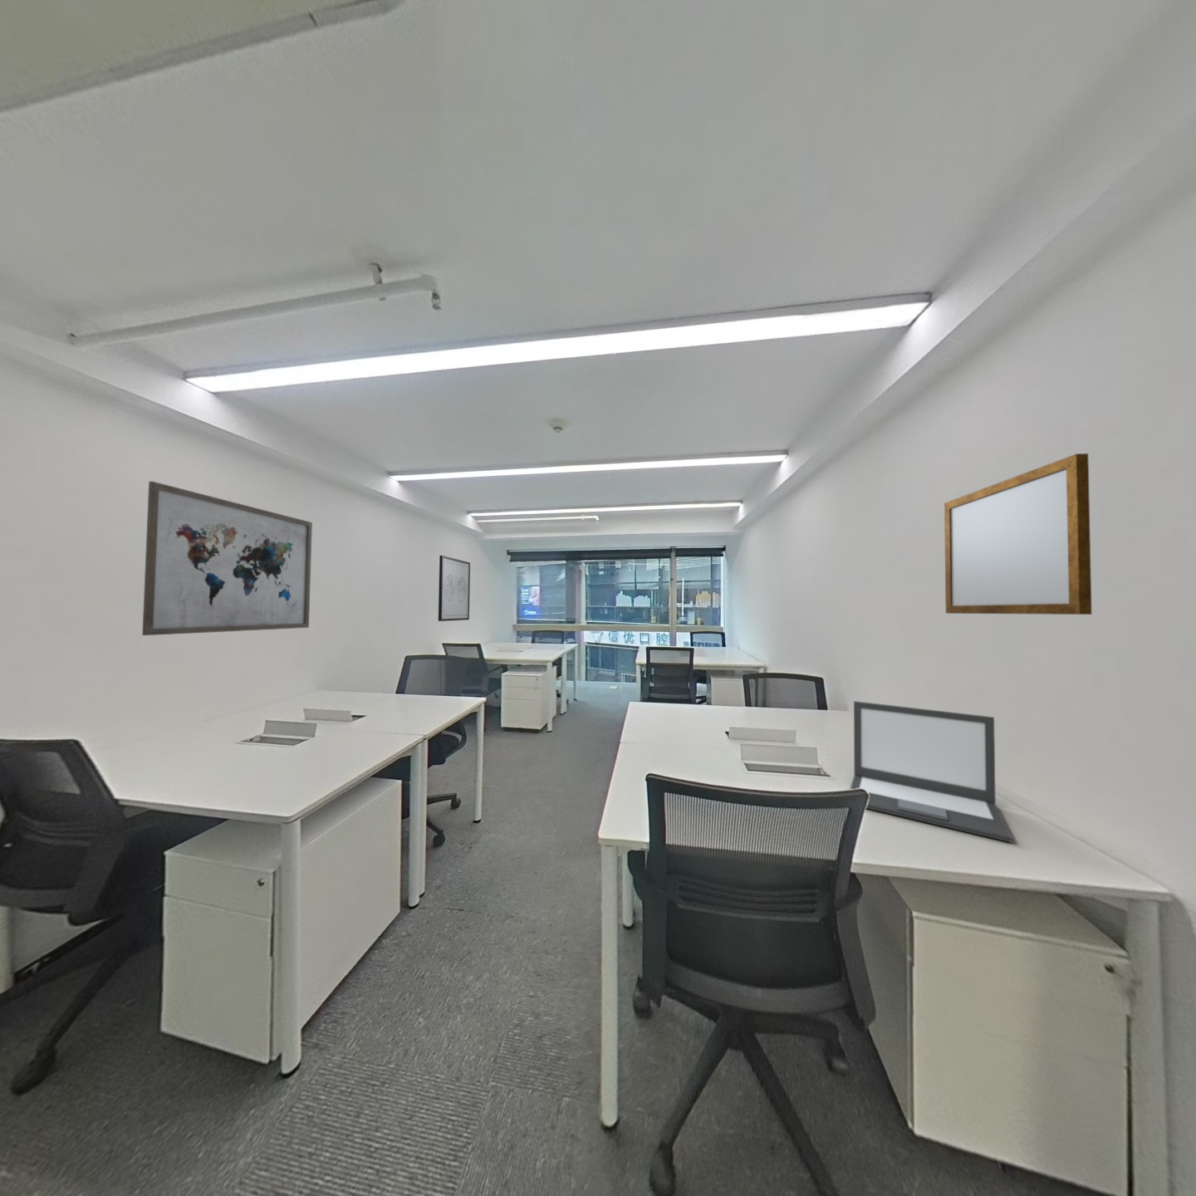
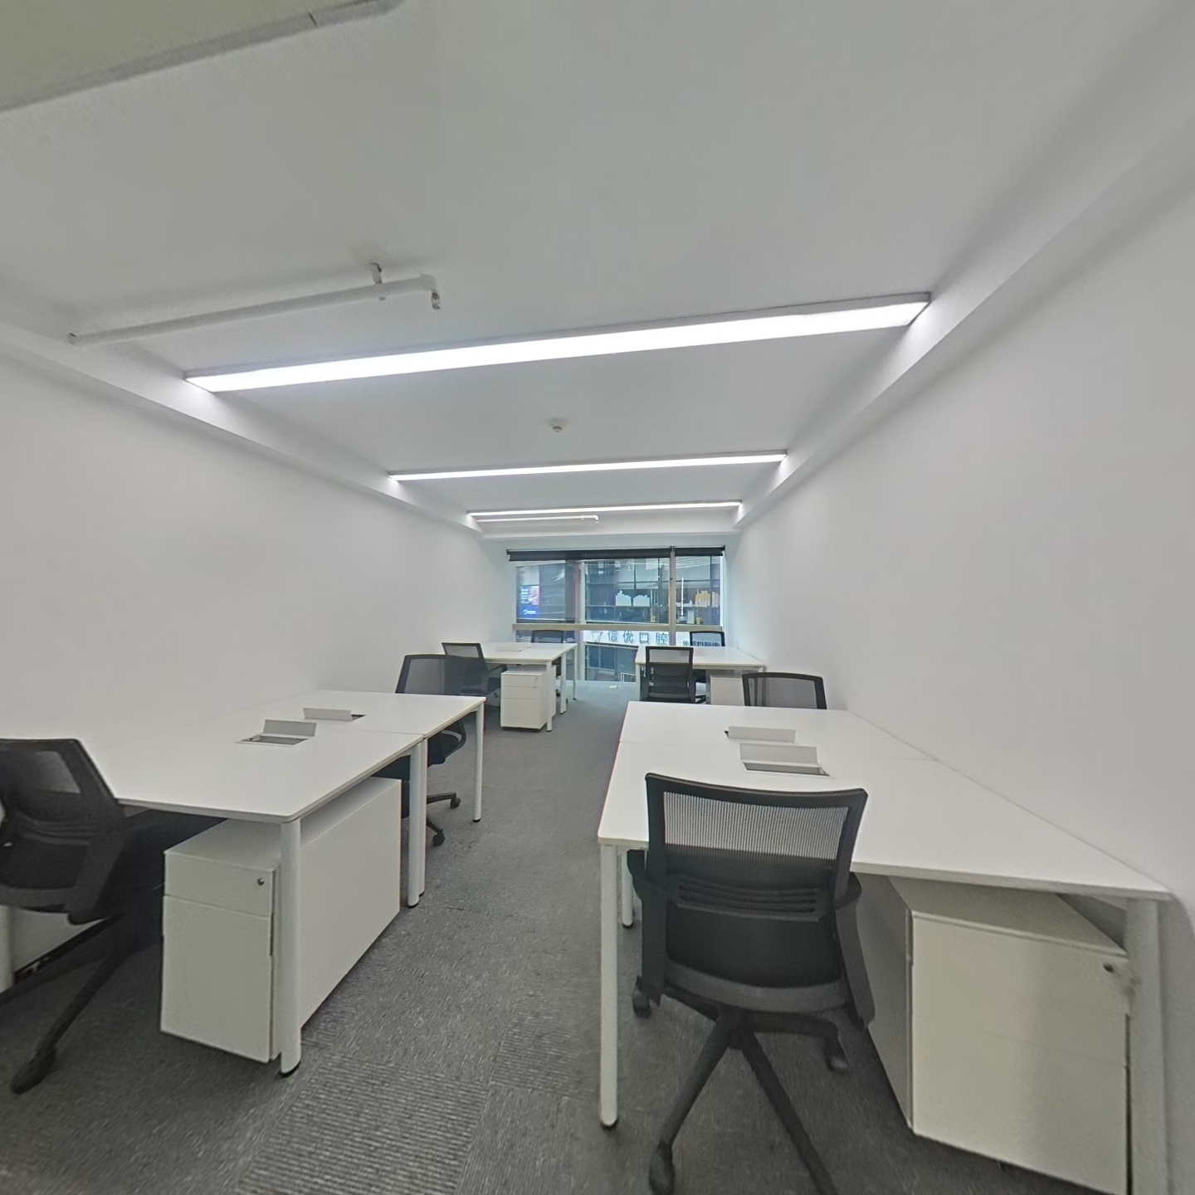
- writing board [943,452,1092,616]
- wall art [438,555,471,622]
- laptop [850,700,1013,843]
- wall art [141,480,313,636]
